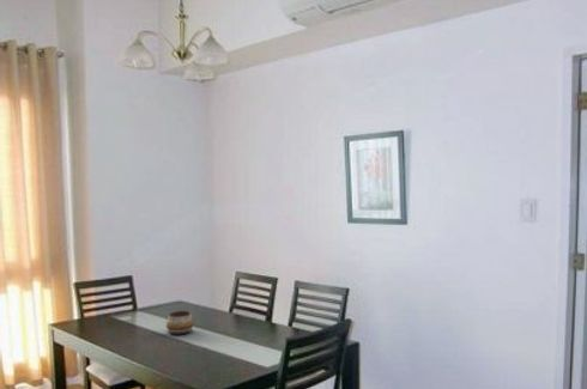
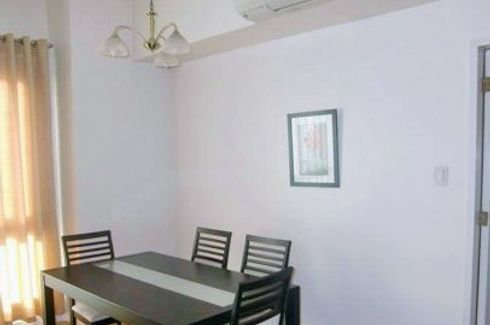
- decorative bowl [165,310,195,335]
